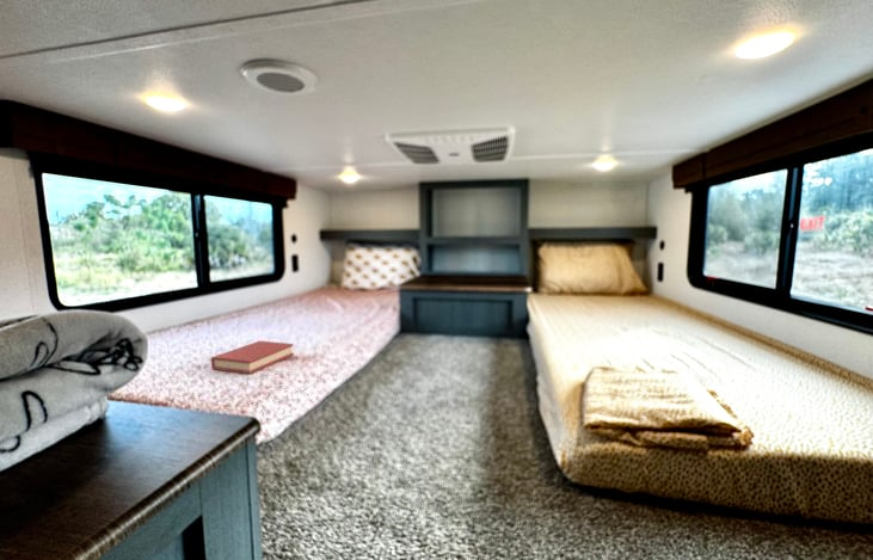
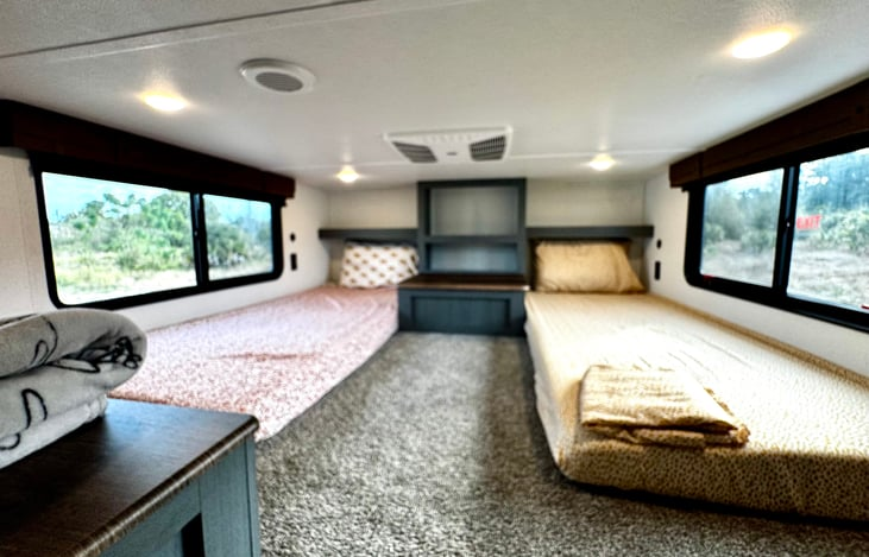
- hardback book [210,340,295,375]
